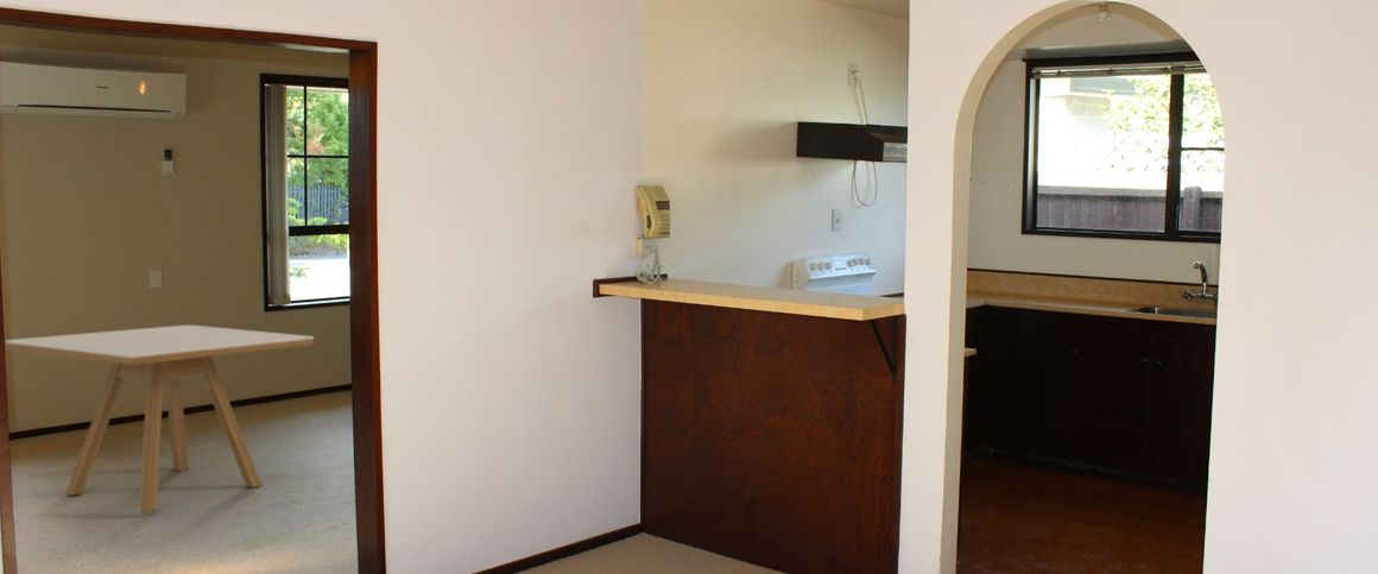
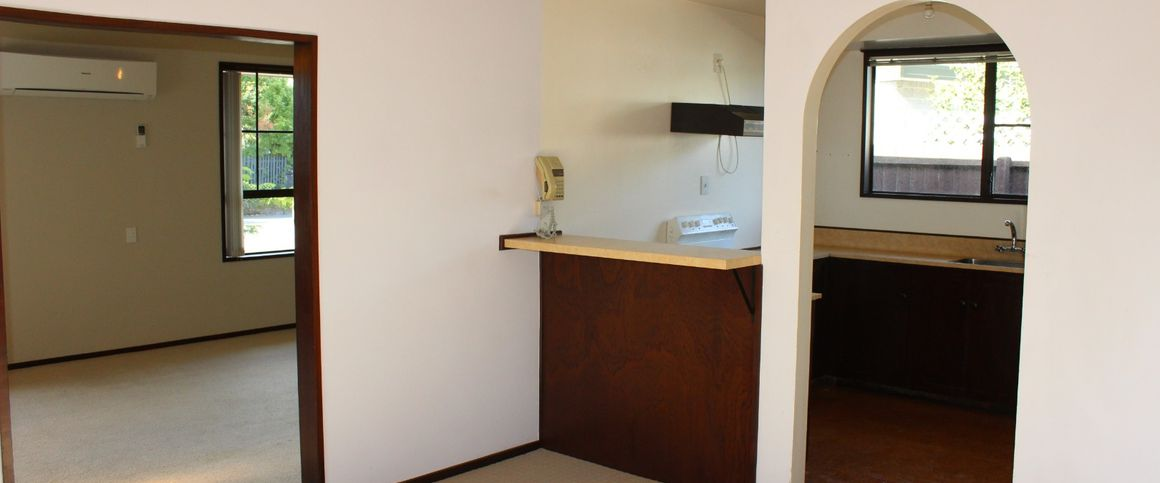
- dining table [5,323,315,513]
